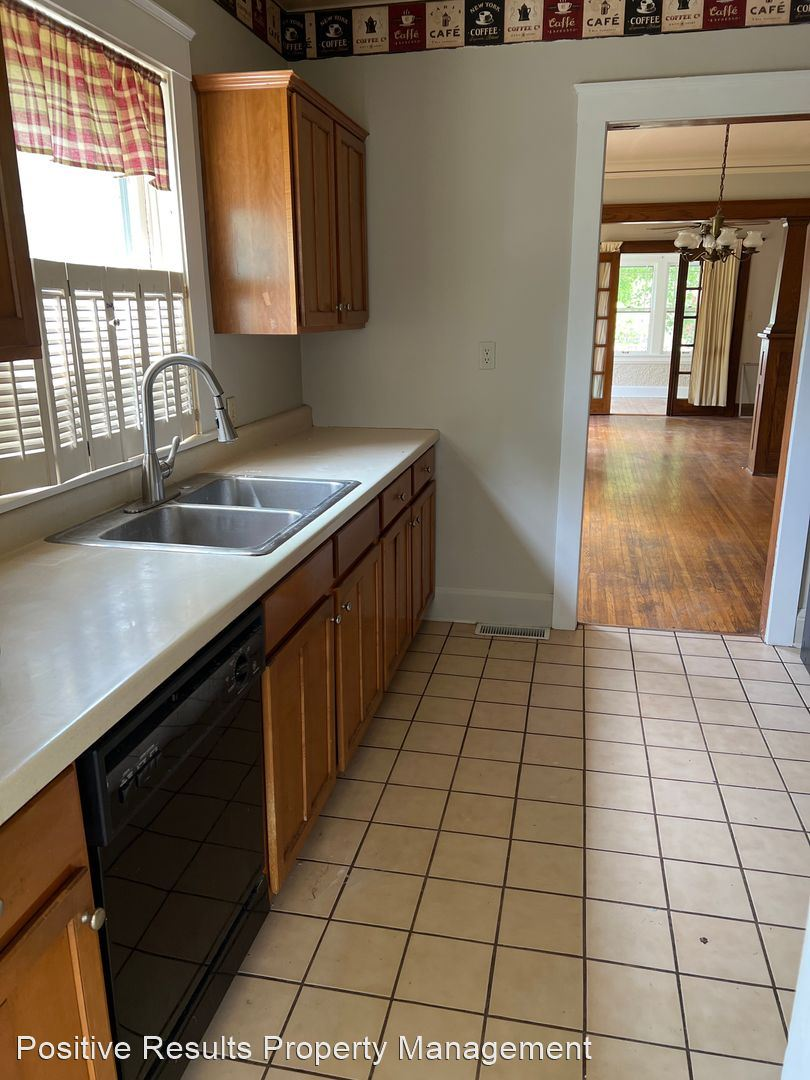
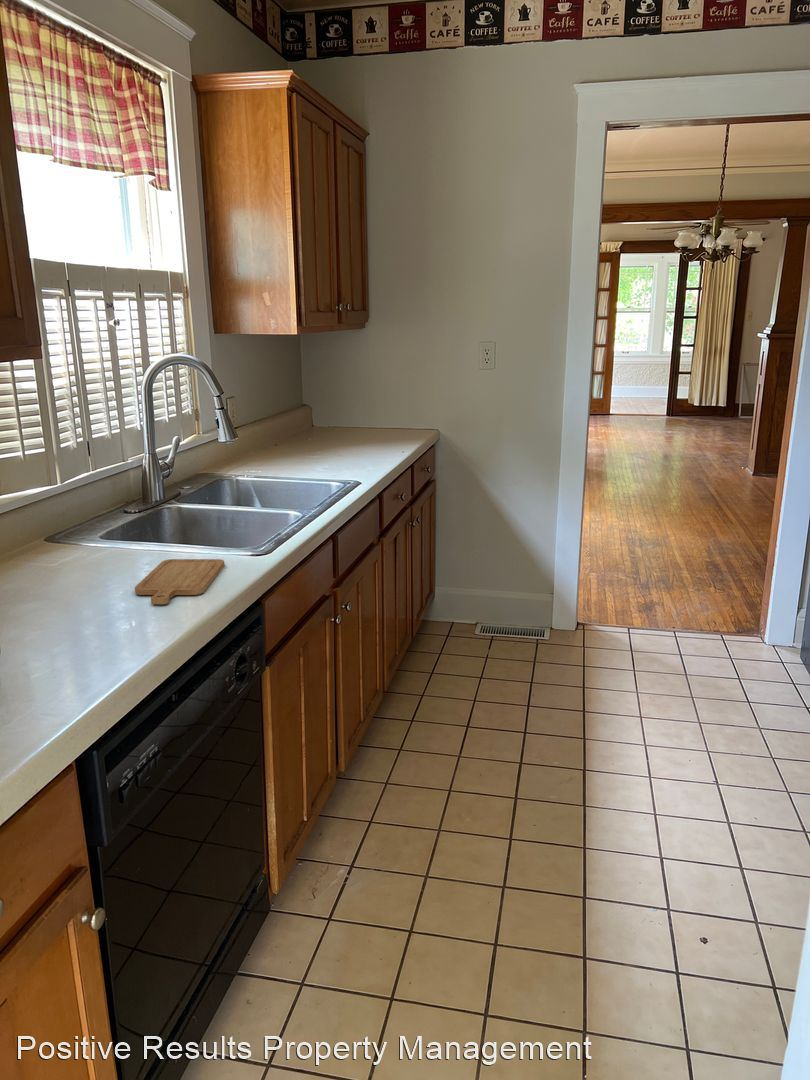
+ chopping board [134,558,226,605]
